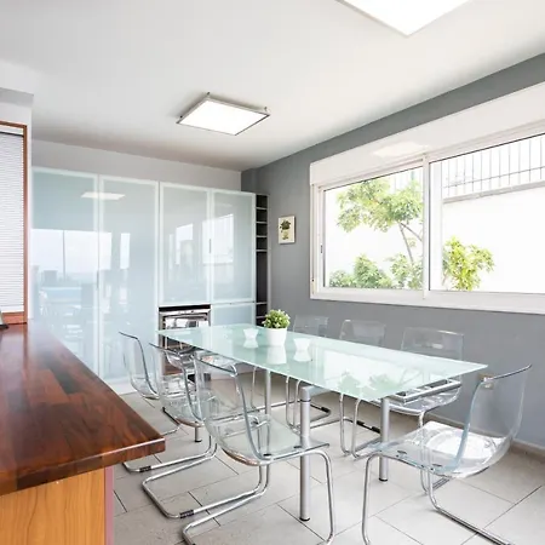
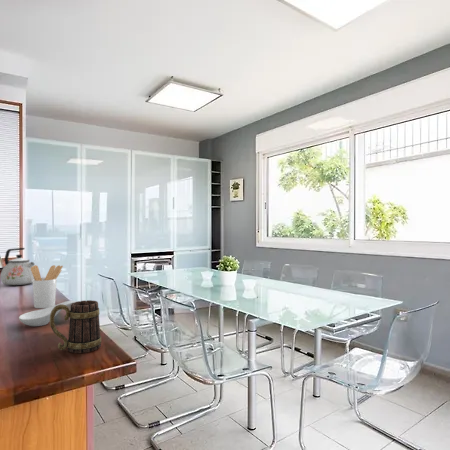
+ spoon rest [18,300,78,327]
+ utensil holder [31,264,64,309]
+ mug [49,299,103,354]
+ kettle [0,247,36,286]
